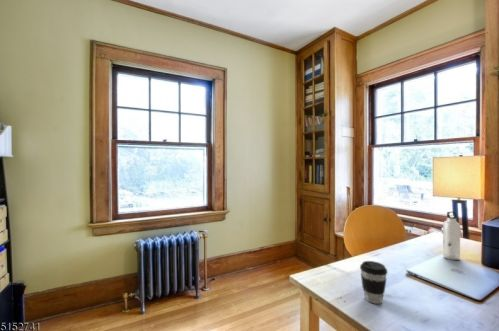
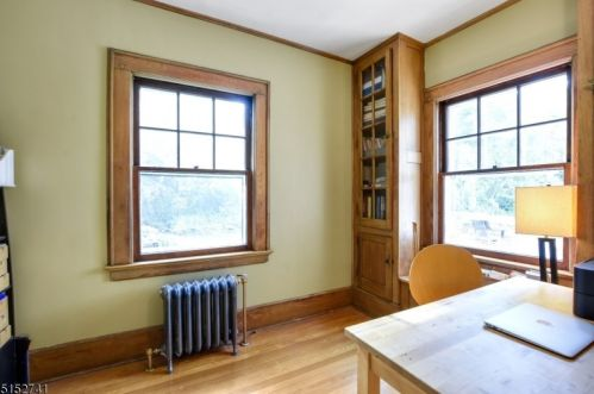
- coffee cup [359,260,389,305]
- water bottle [442,210,461,261]
